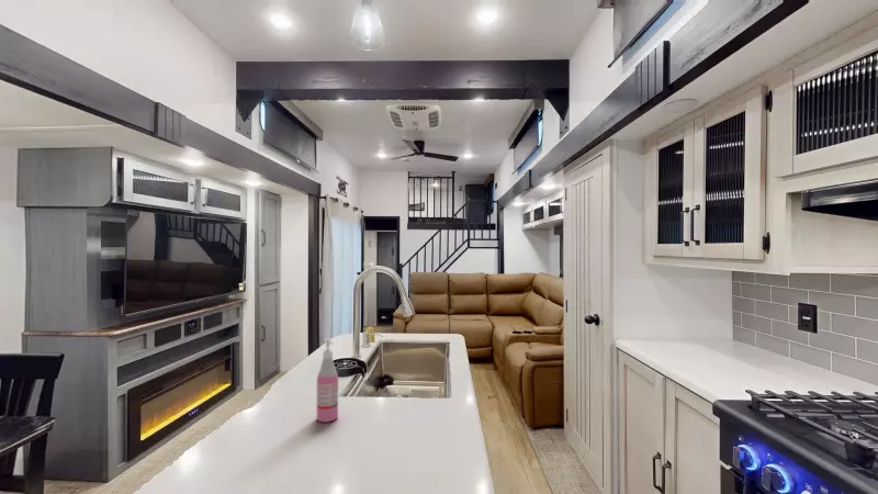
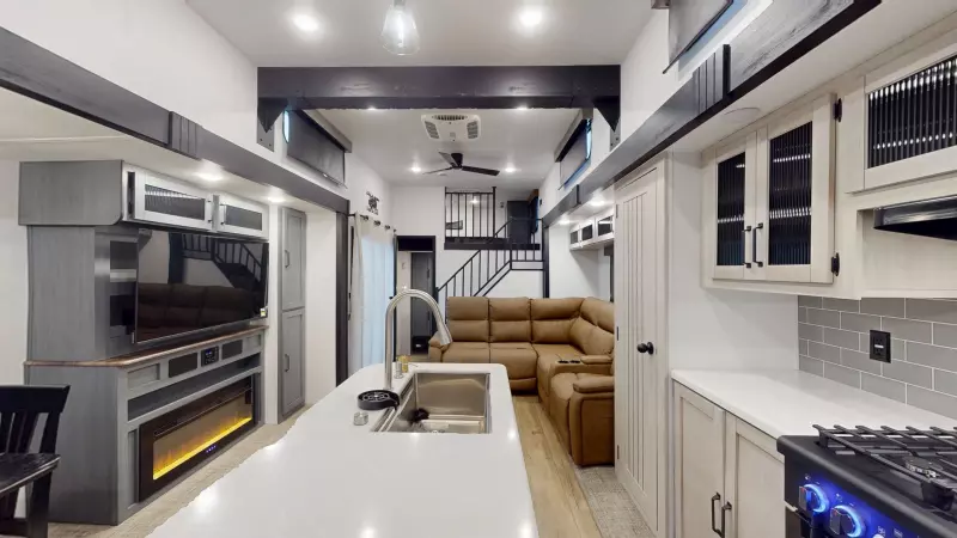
- soap dispenser [316,337,339,424]
